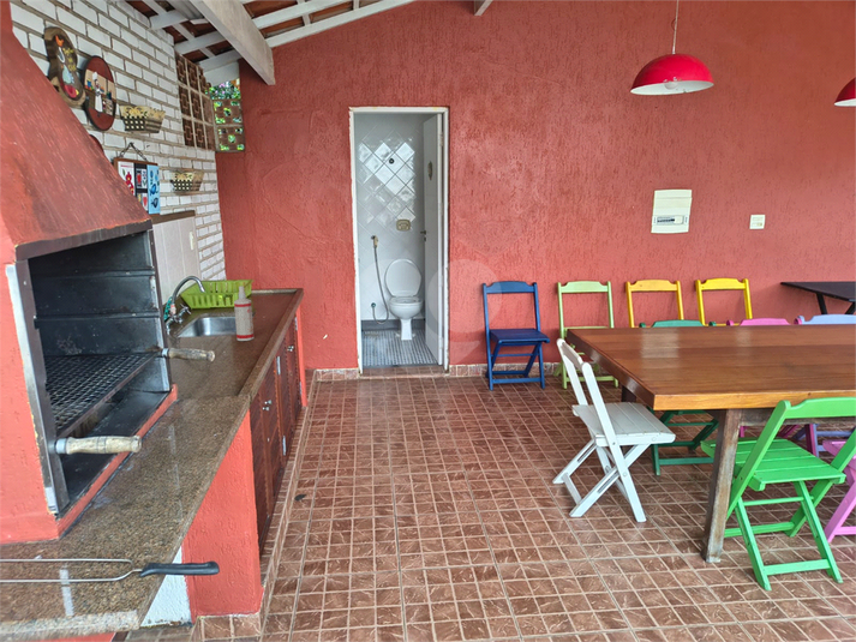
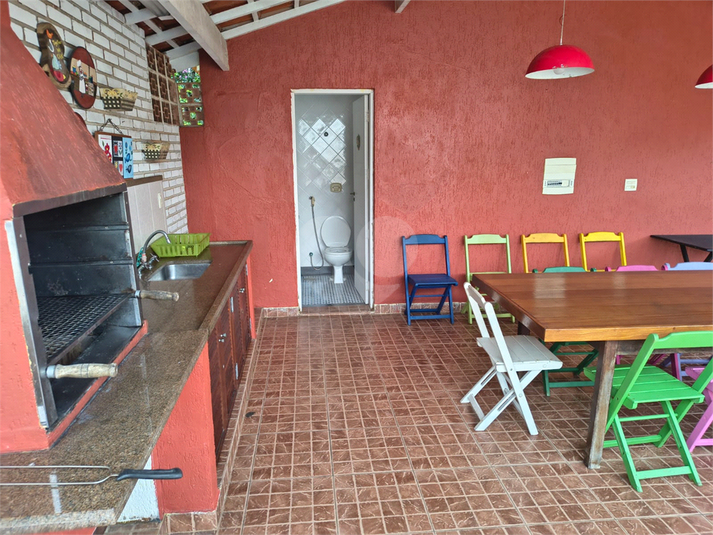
- spray bottle [233,286,255,342]
